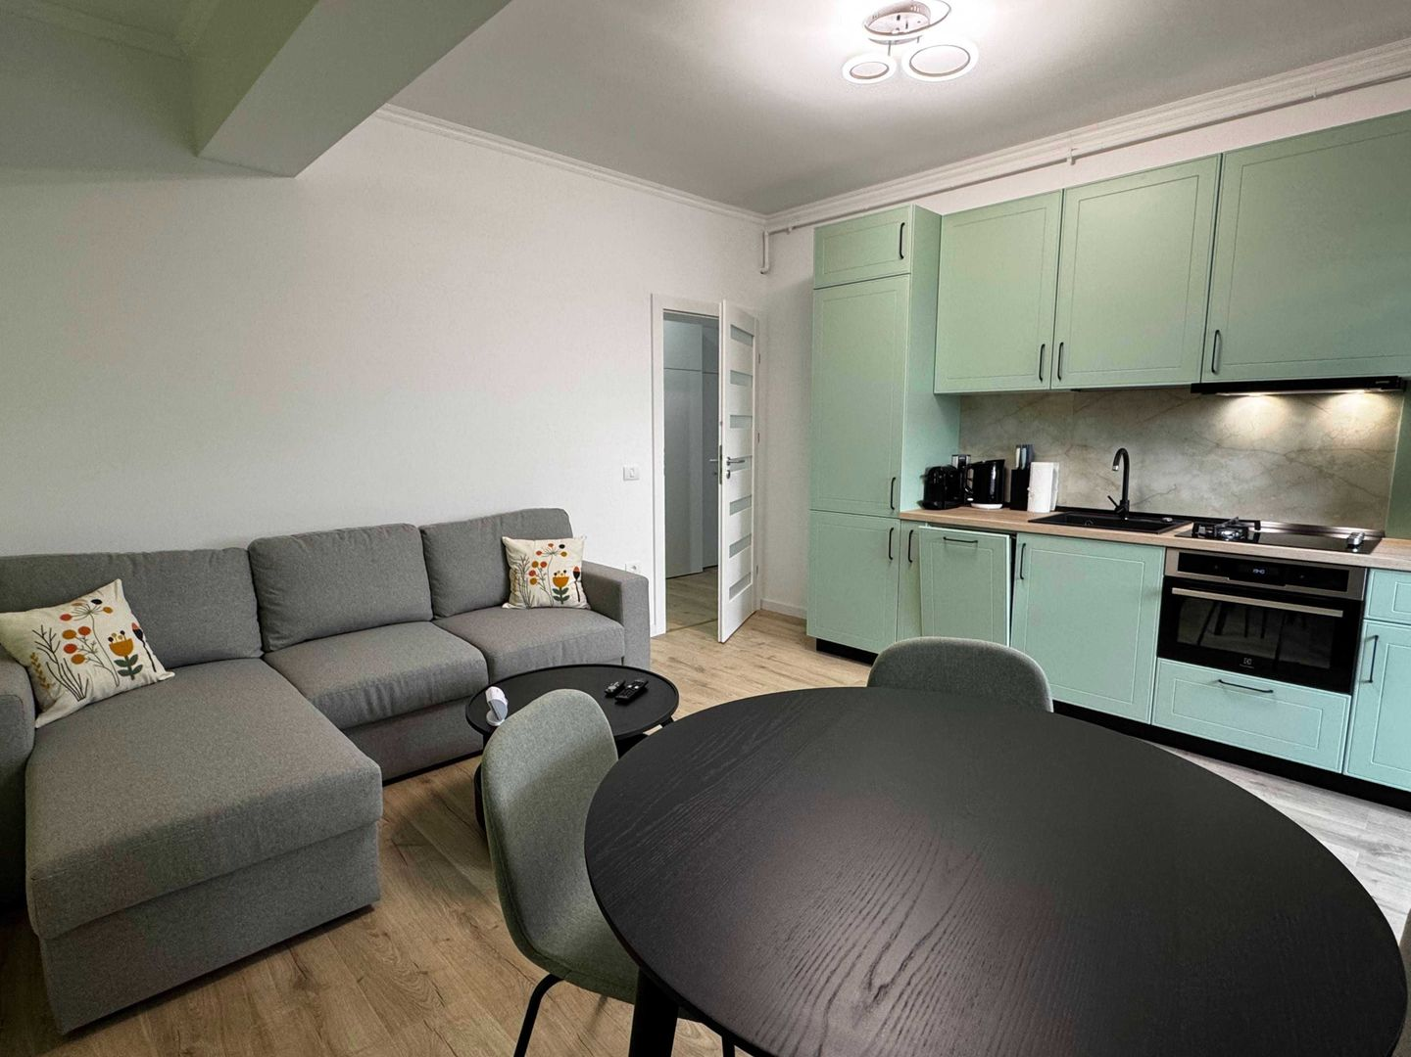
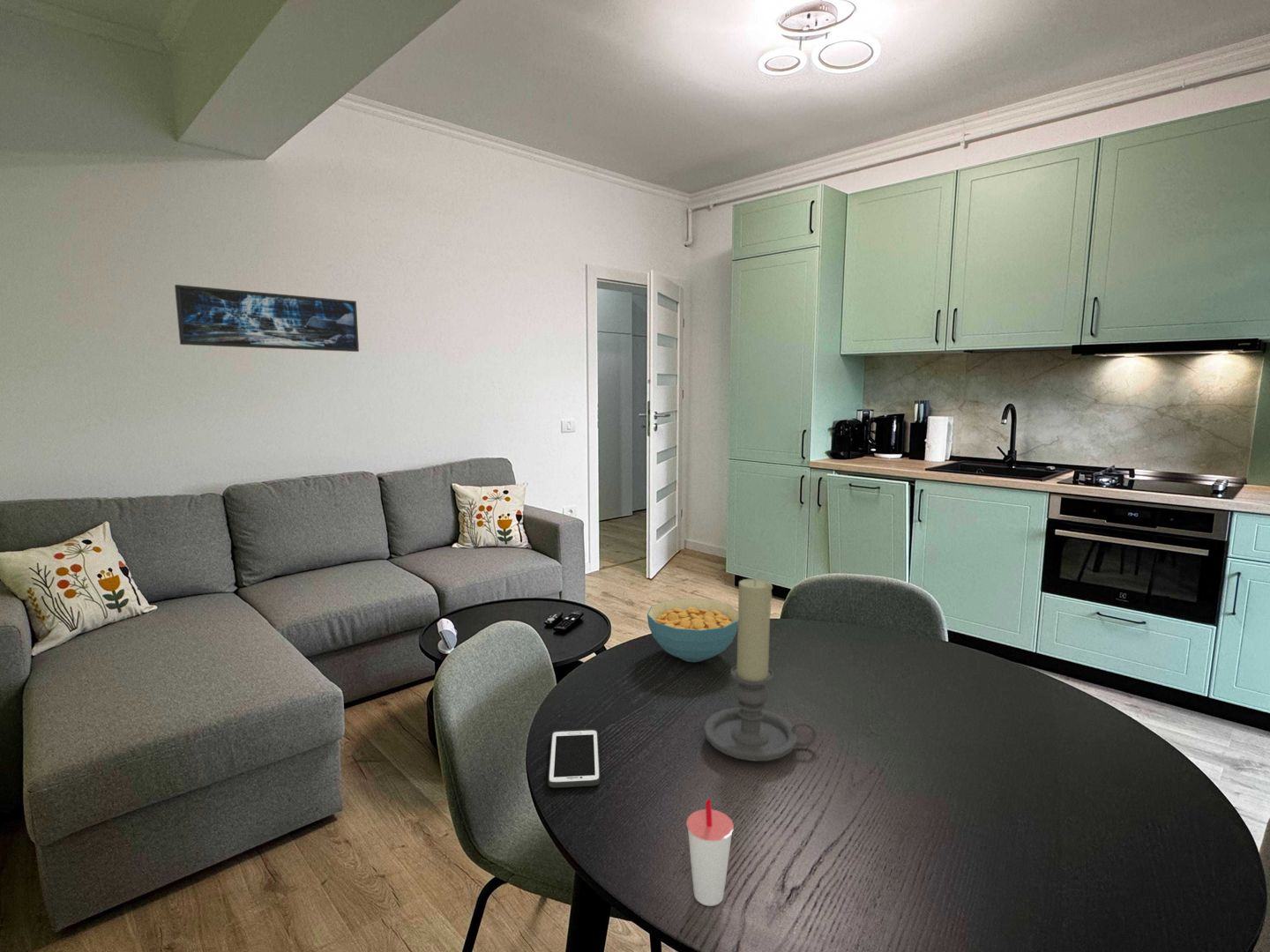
+ candle holder [704,578,818,762]
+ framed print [174,284,360,353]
+ cereal bowl [646,598,738,663]
+ cell phone [548,728,601,789]
+ cup [685,799,735,907]
